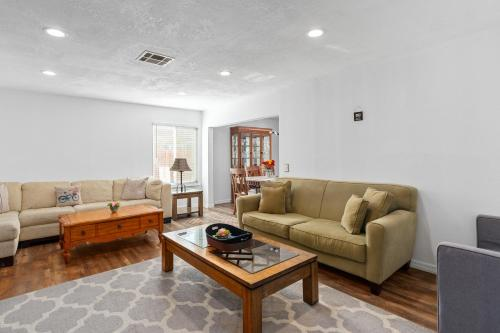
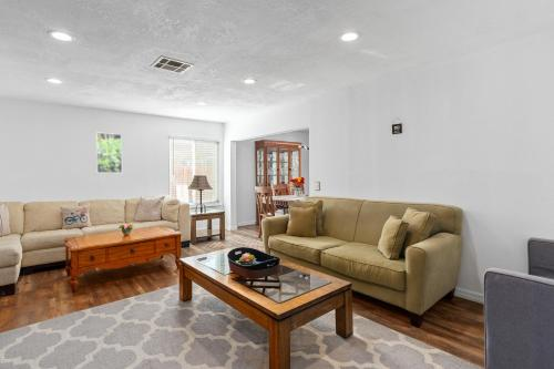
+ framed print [95,132,123,174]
